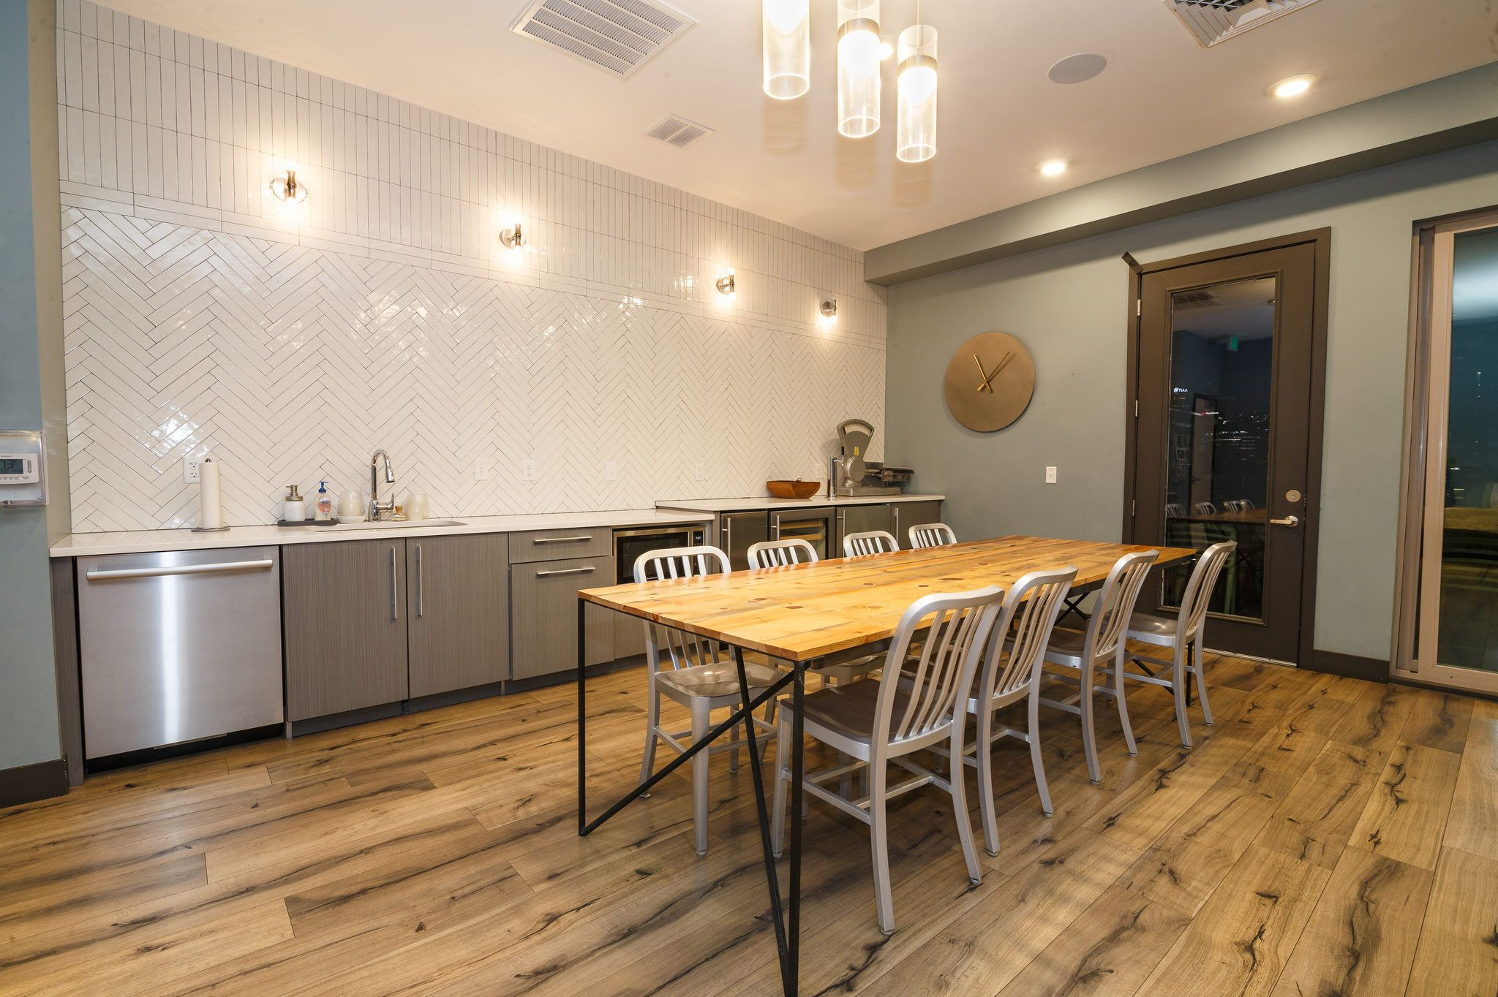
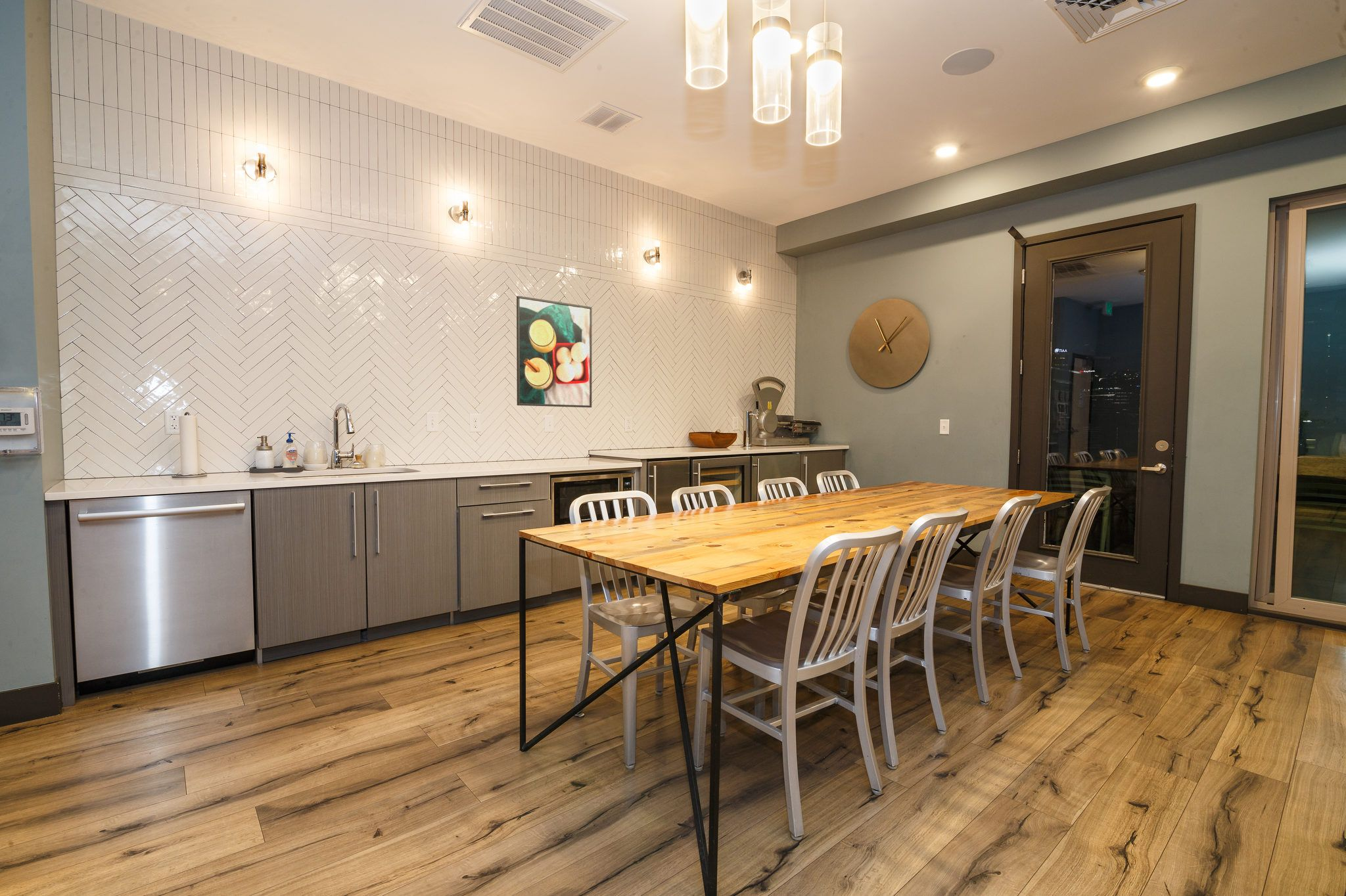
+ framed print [516,295,592,408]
